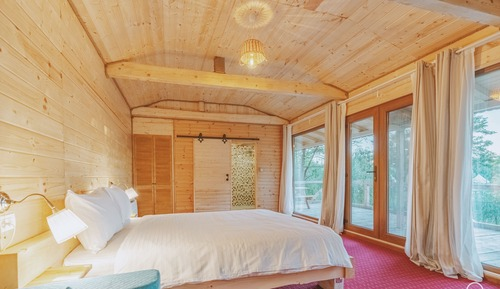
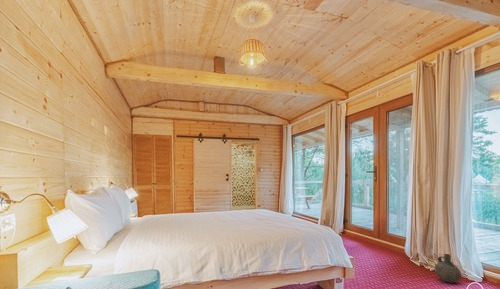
+ ceramic jug [434,253,462,284]
